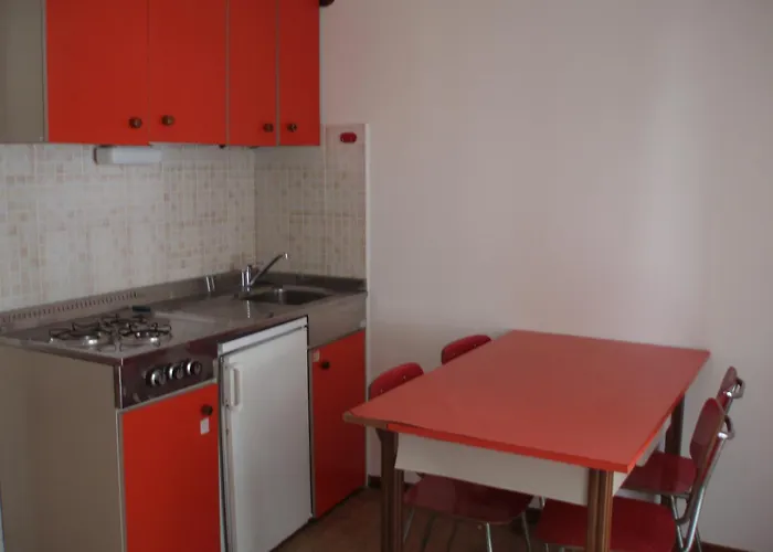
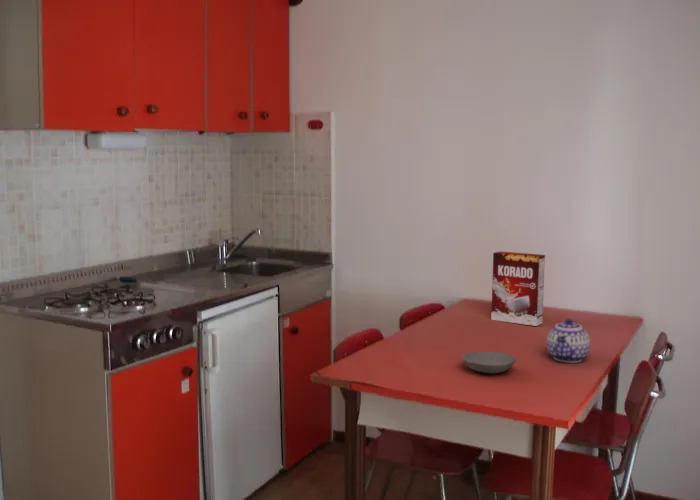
+ cereal box [490,250,546,327]
+ teapot [546,317,591,364]
+ bowl [461,351,517,374]
